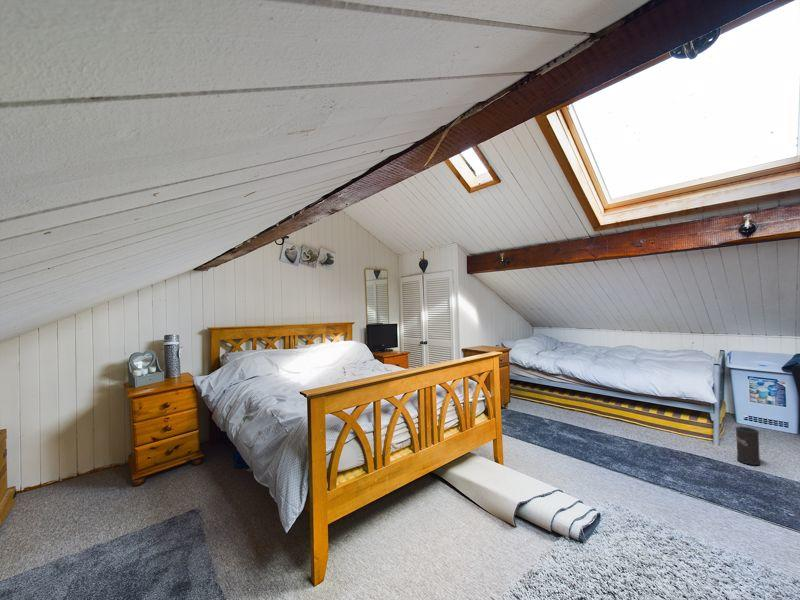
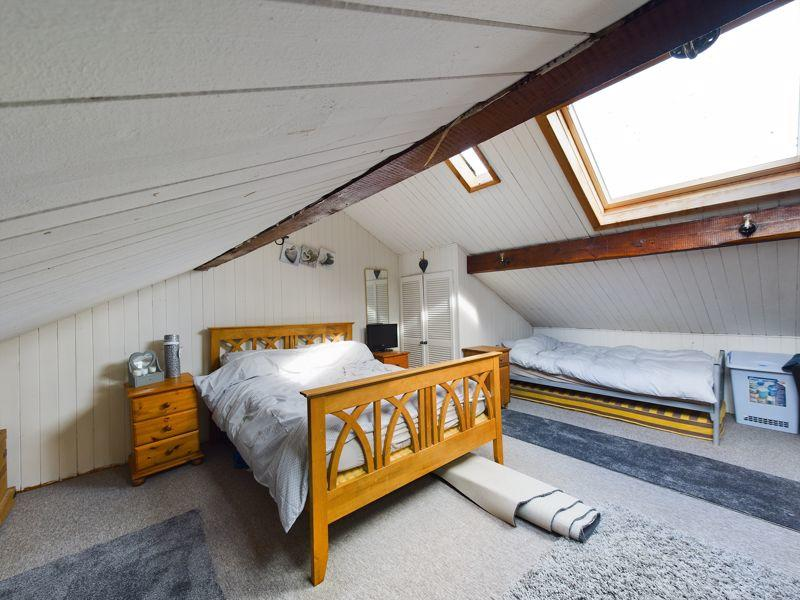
- speaker [735,426,761,466]
